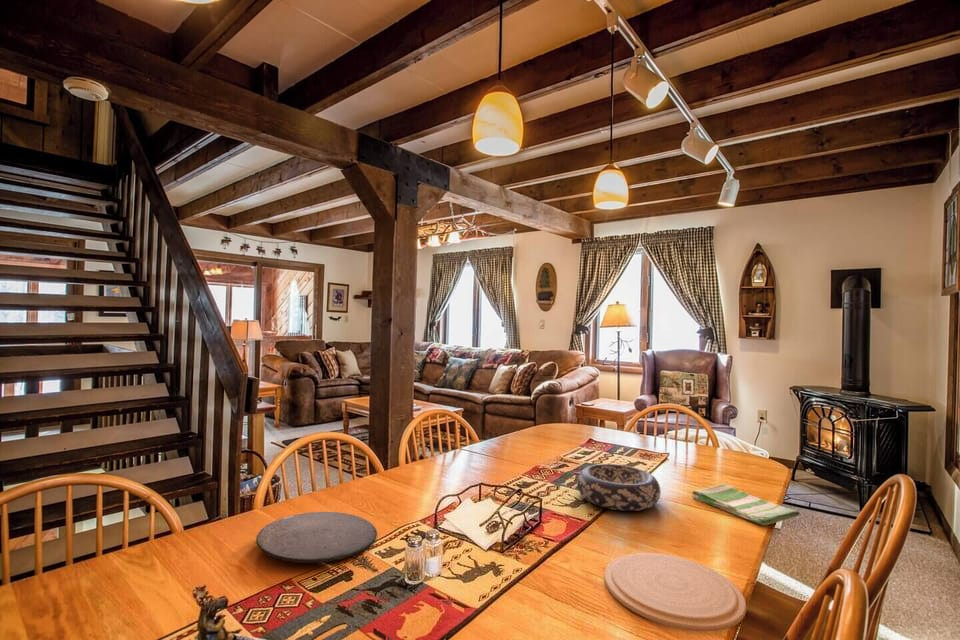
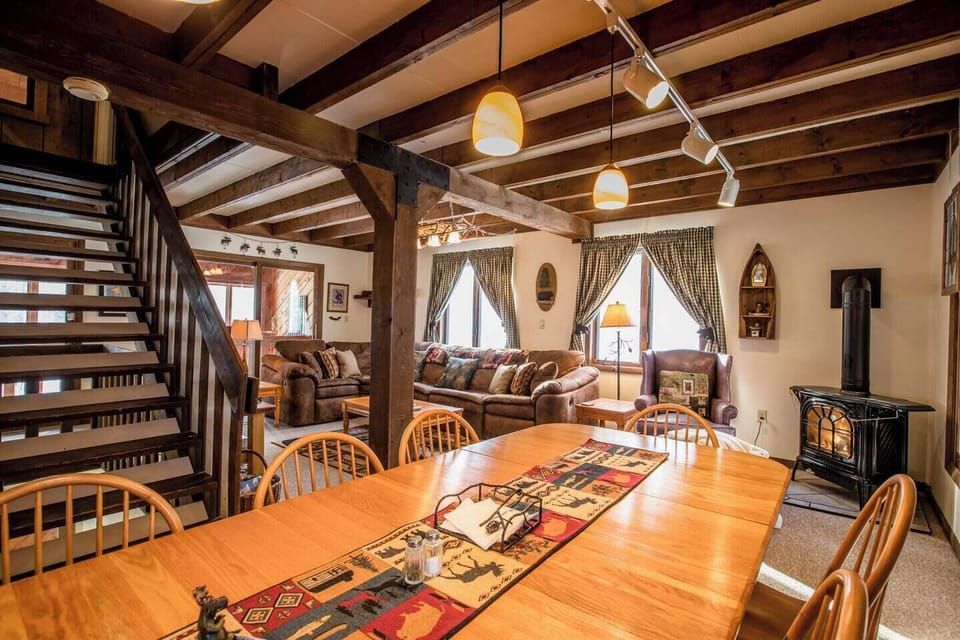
- dish towel [691,483,801,526]
- plate [604,552,747,632]
- plate [255,511,378,564]
- decorative bowl [576,463,662,512]
